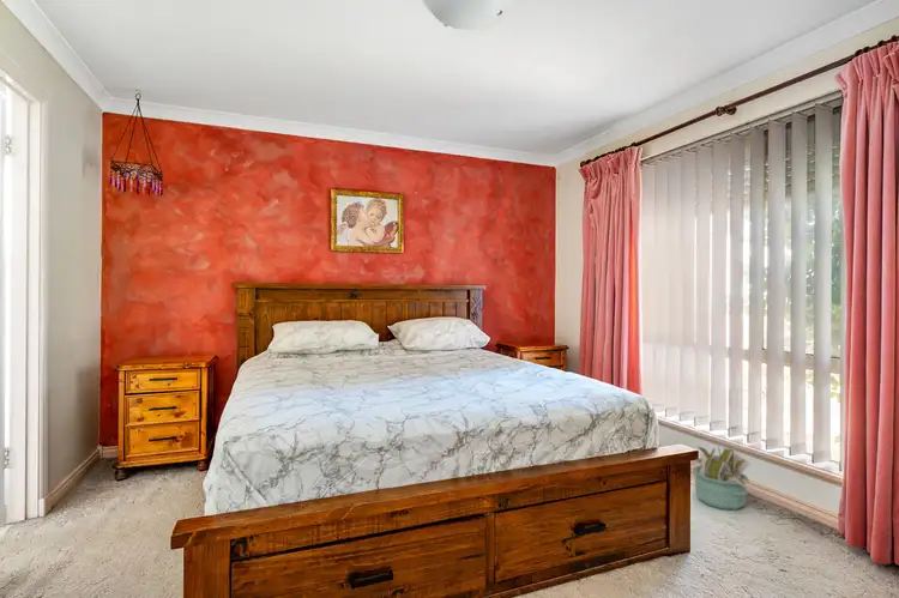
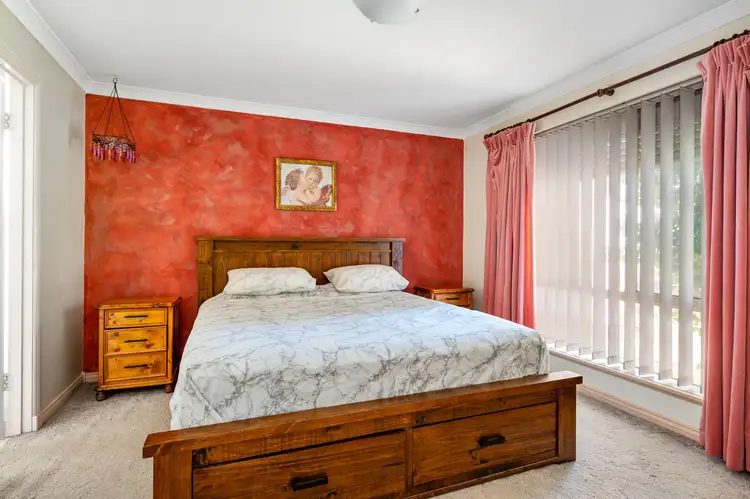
- decorative plant [690,445,753,512]
